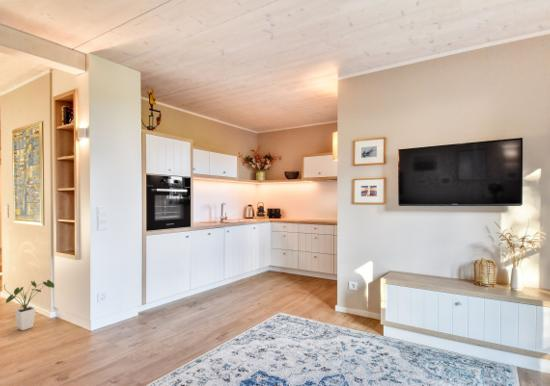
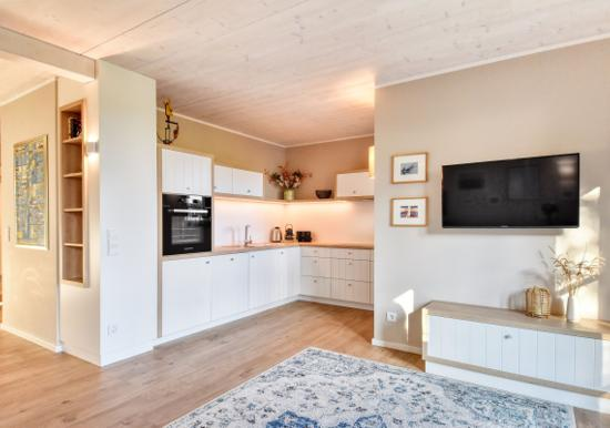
- house plant [0,279,55,331]
